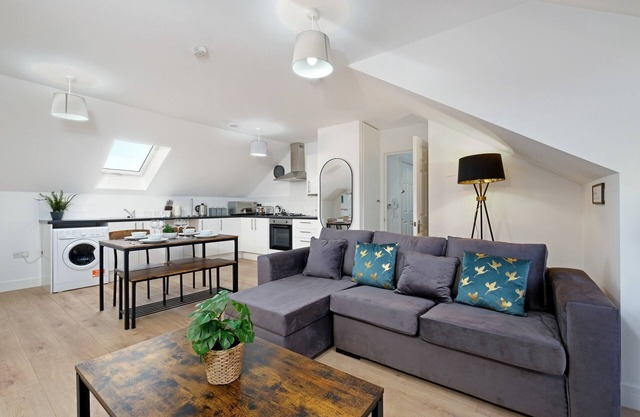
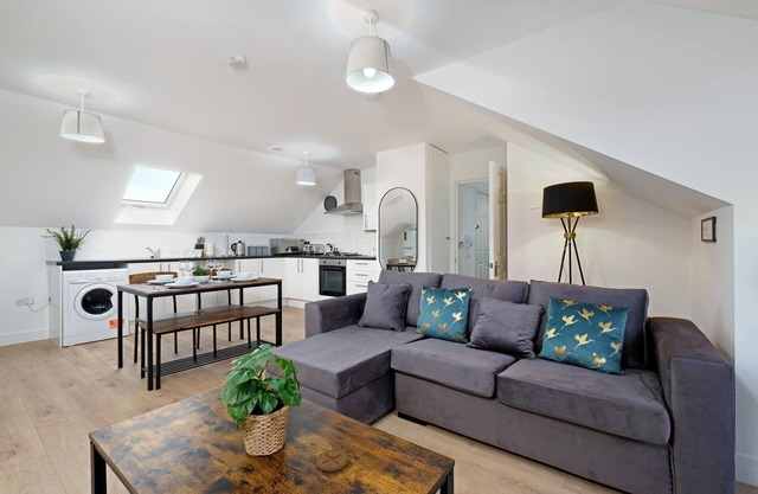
+ coaster [315,449,349,473]
